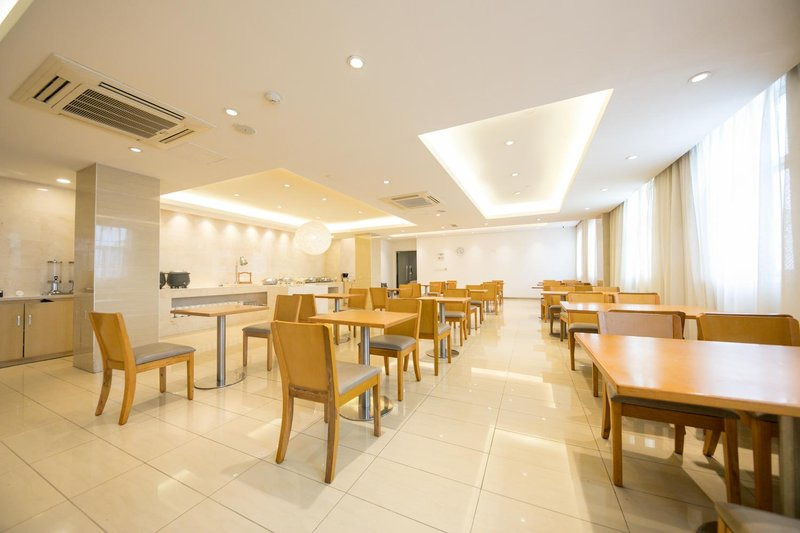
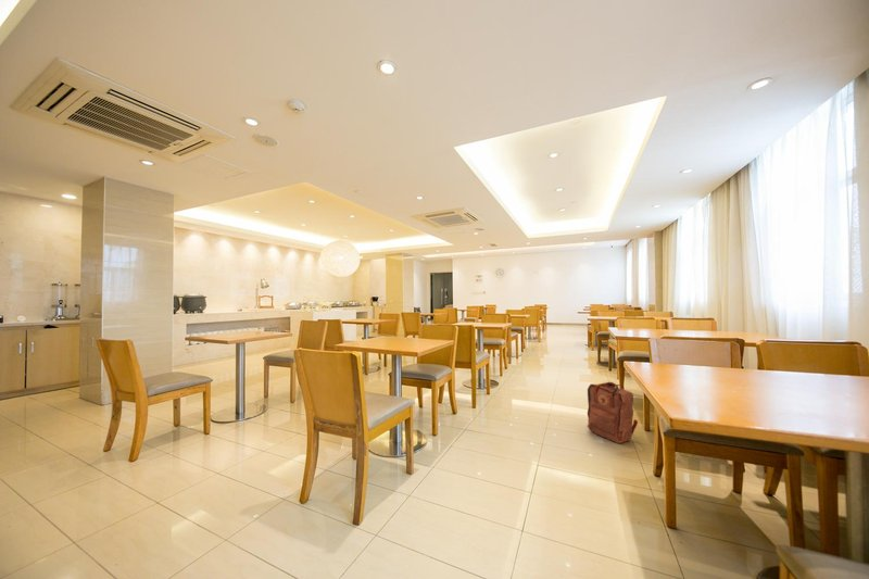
+ backpack [587,381,639,444]
